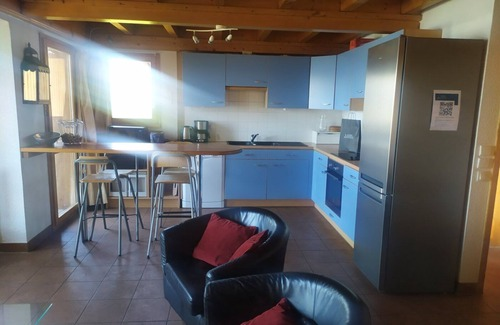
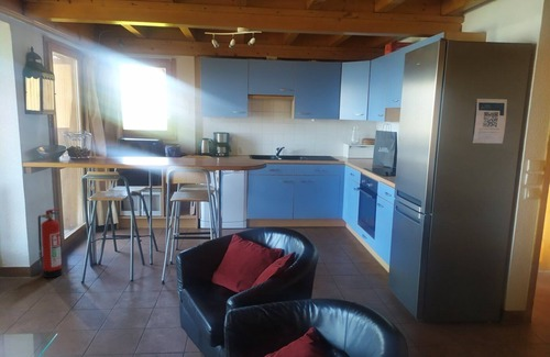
+ fire extinguisher [37,208,63,279]
